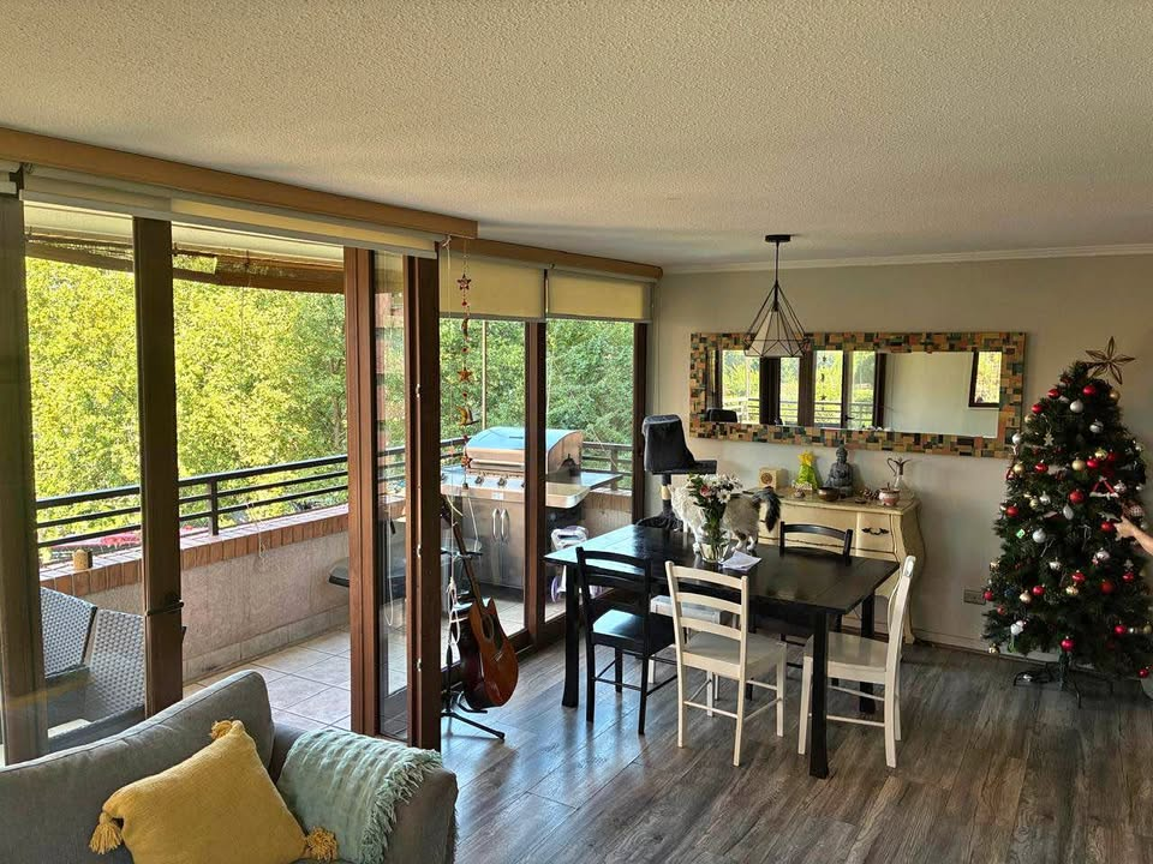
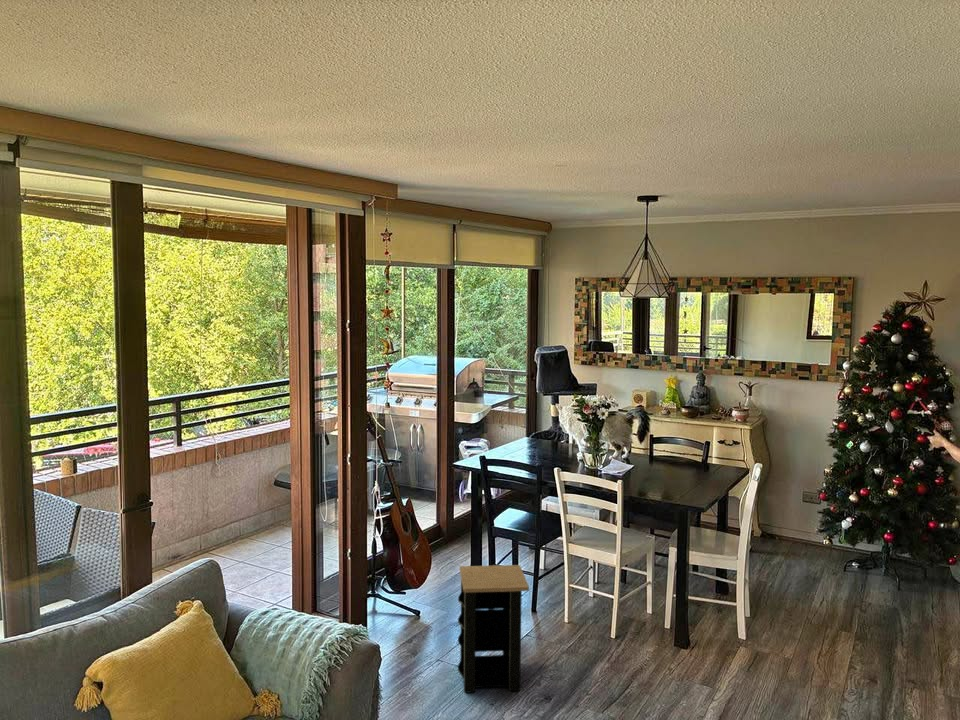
+ side table [457,564,530,694]
